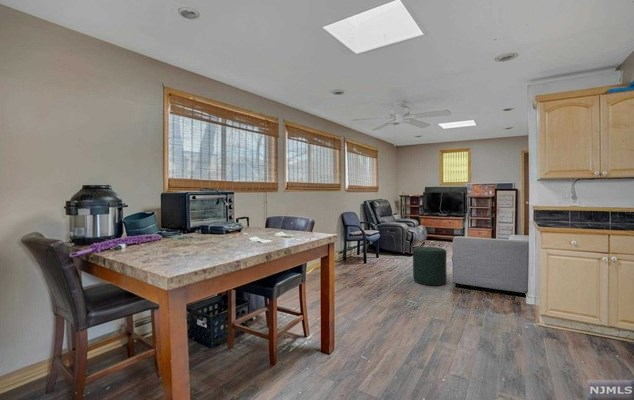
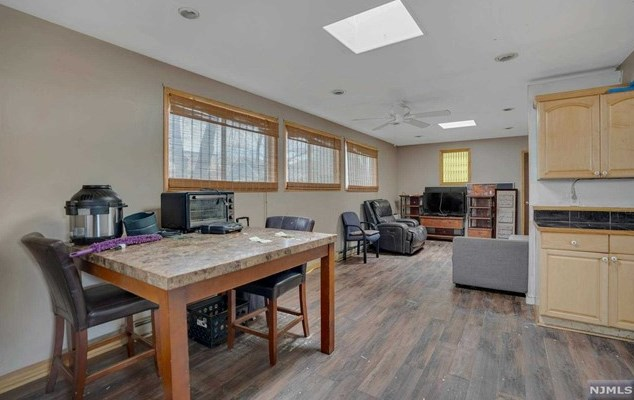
- ottoman [412,246,448,287]
